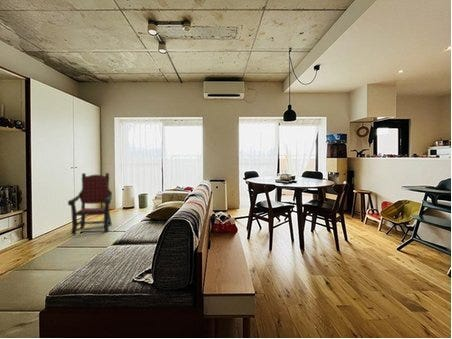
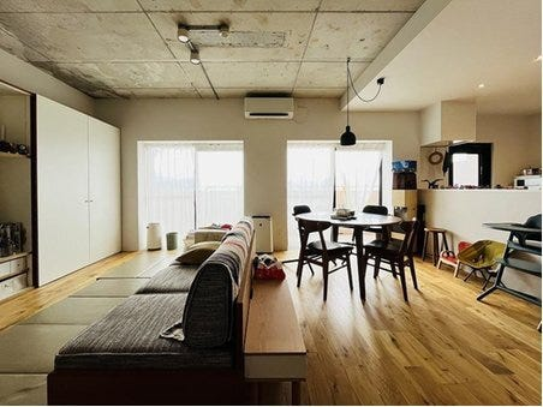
- armchair [67,172,113,236]
